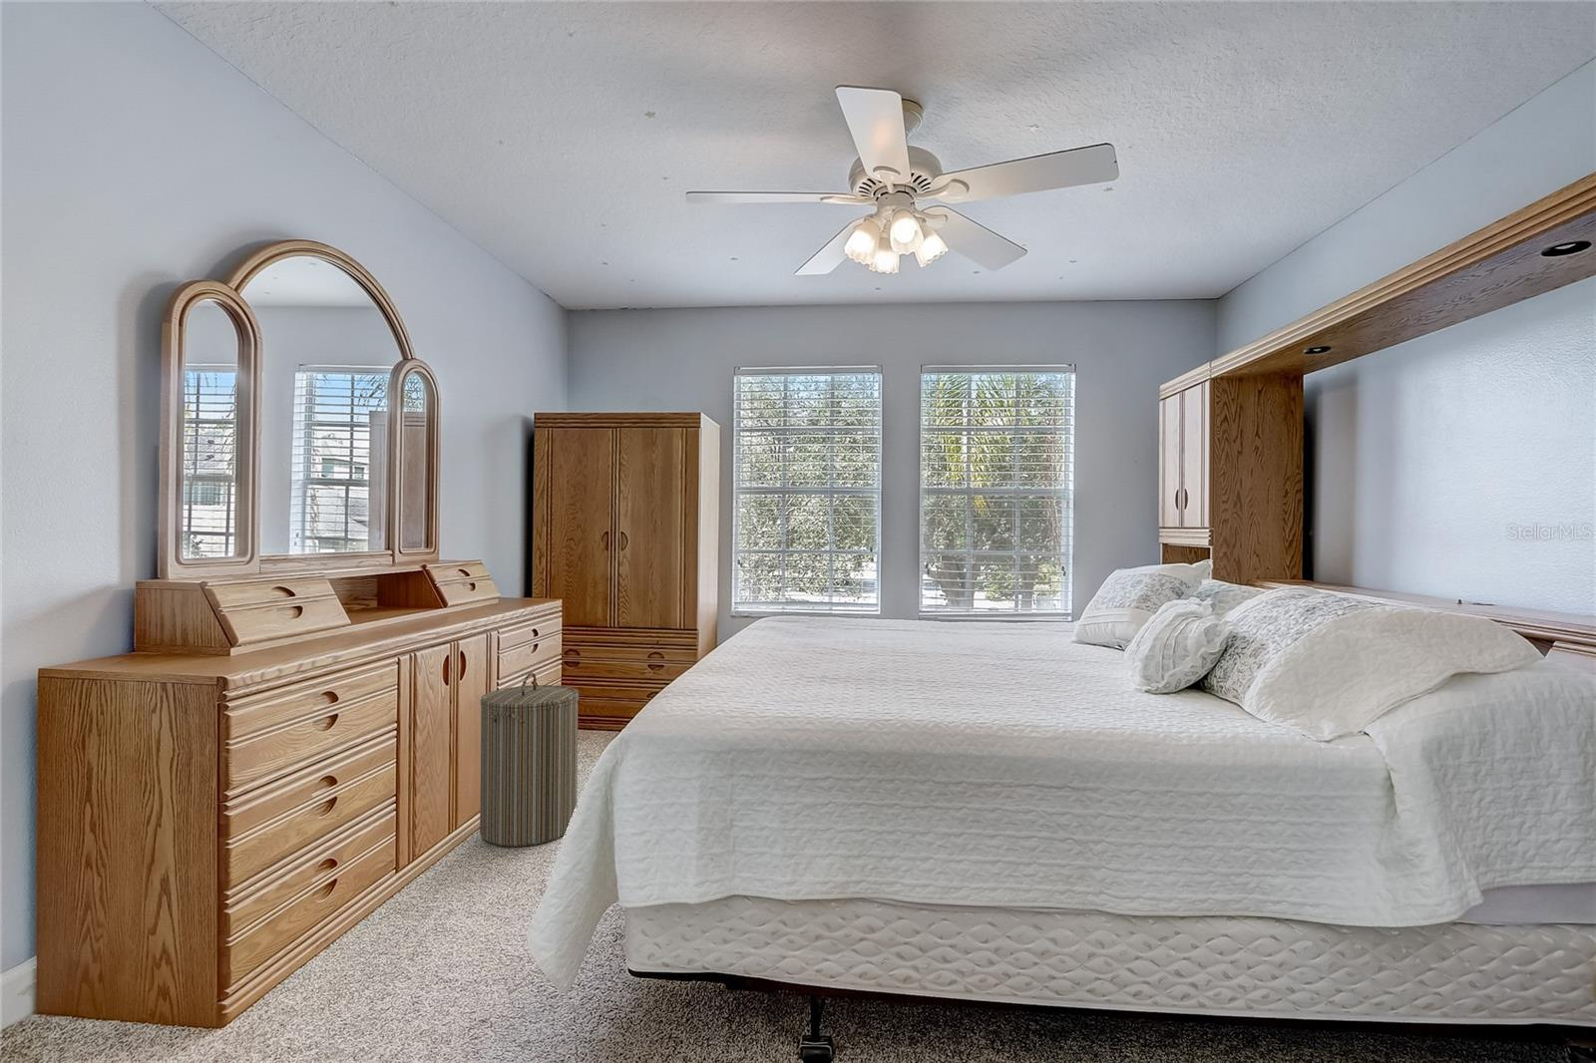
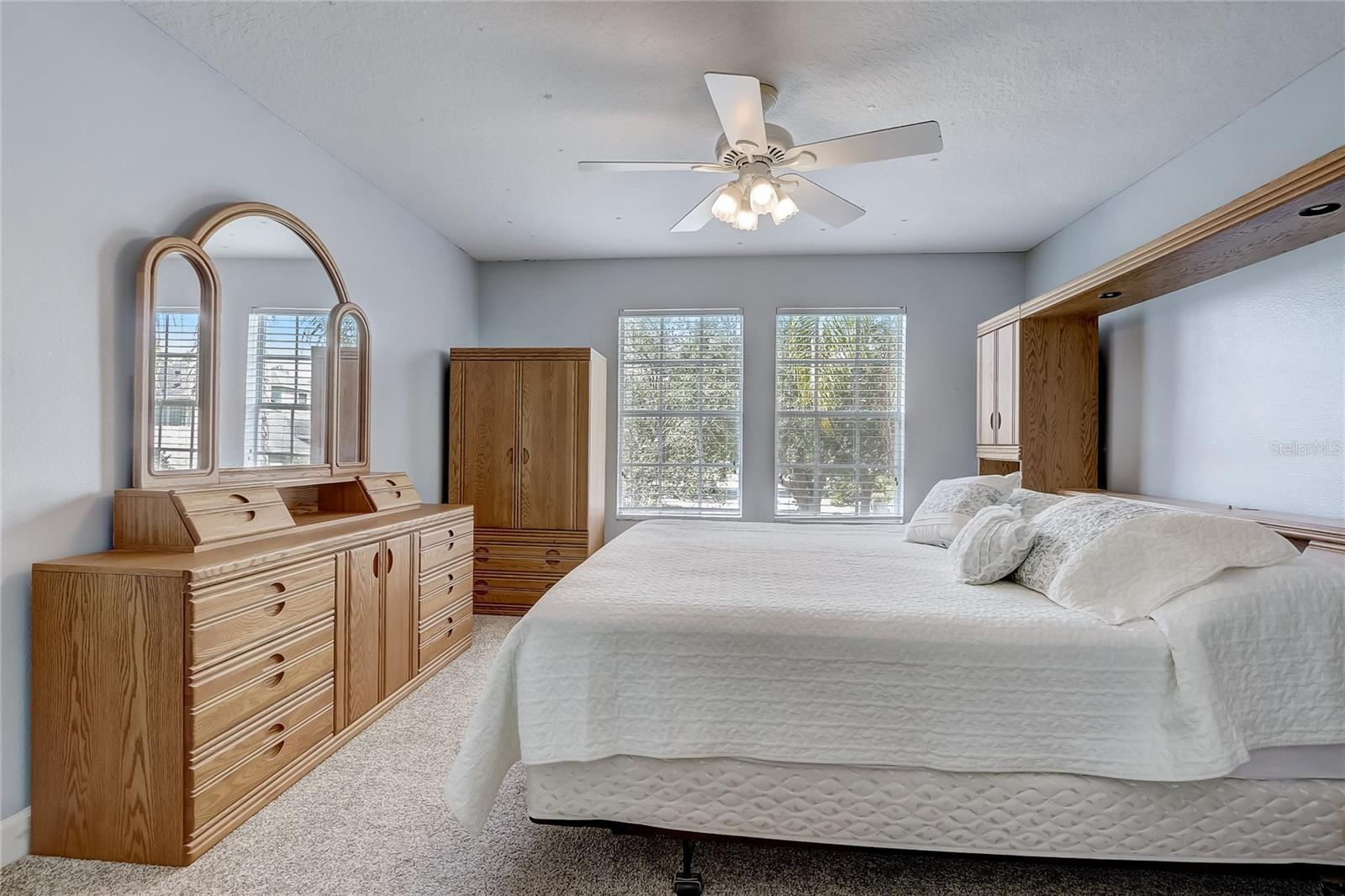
- laundry hamper [478,673,579,847]
